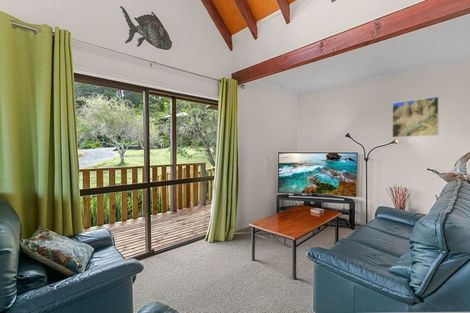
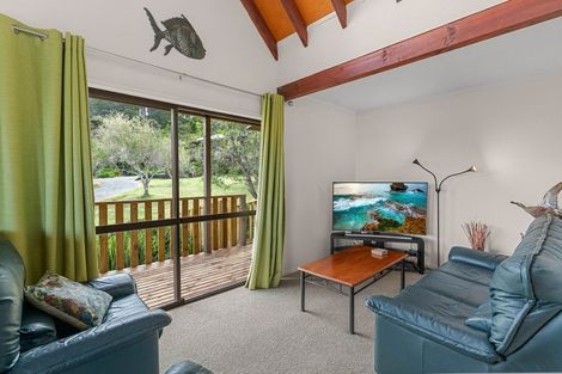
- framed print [391,95,440,138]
